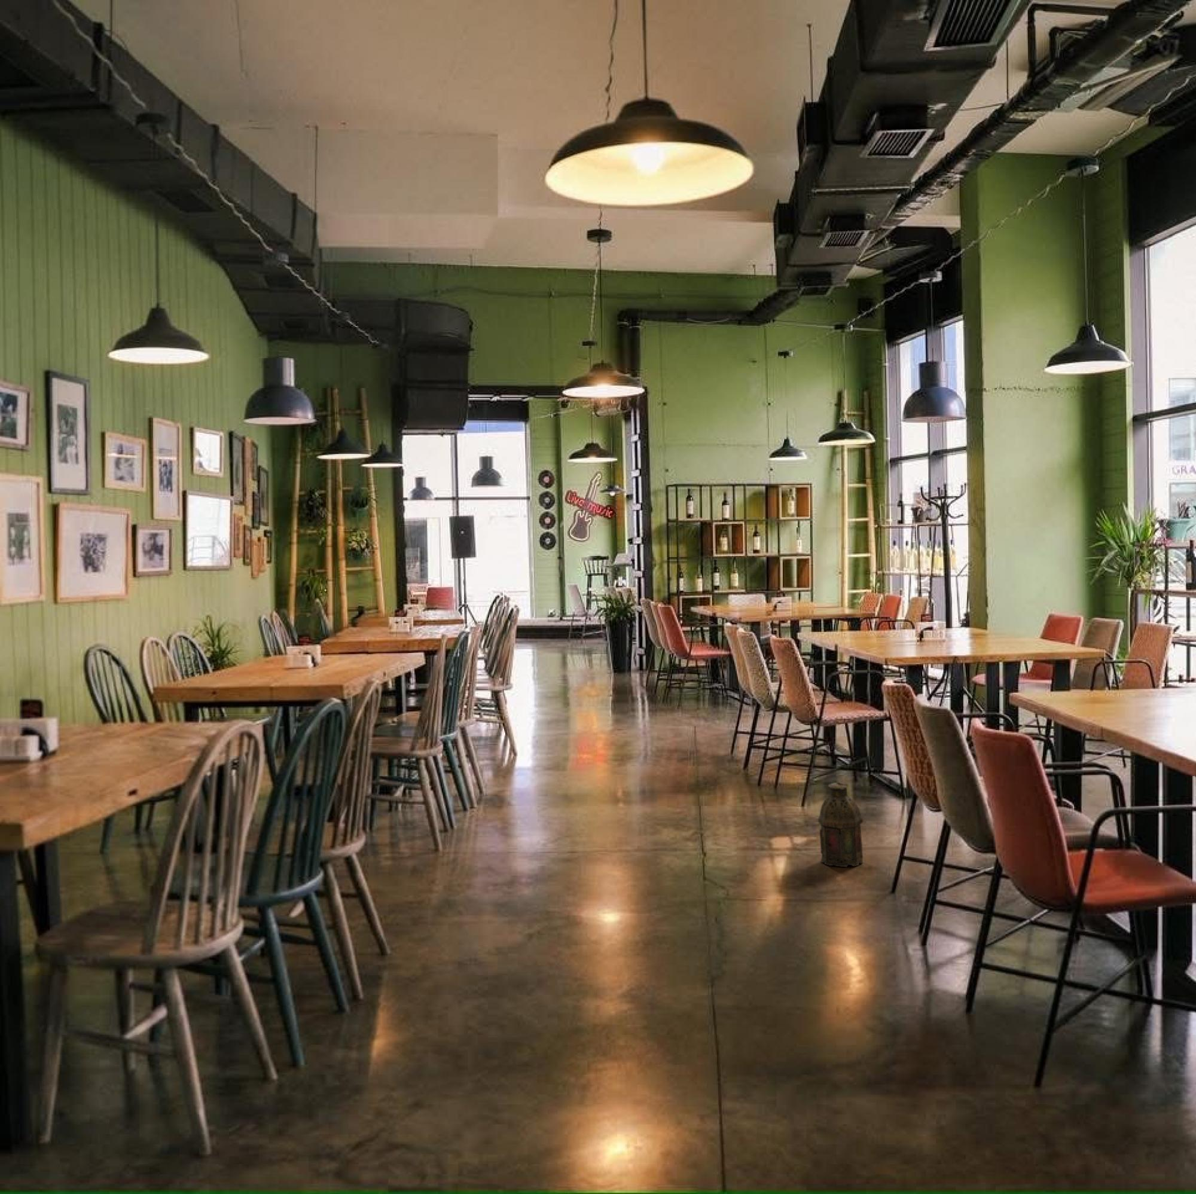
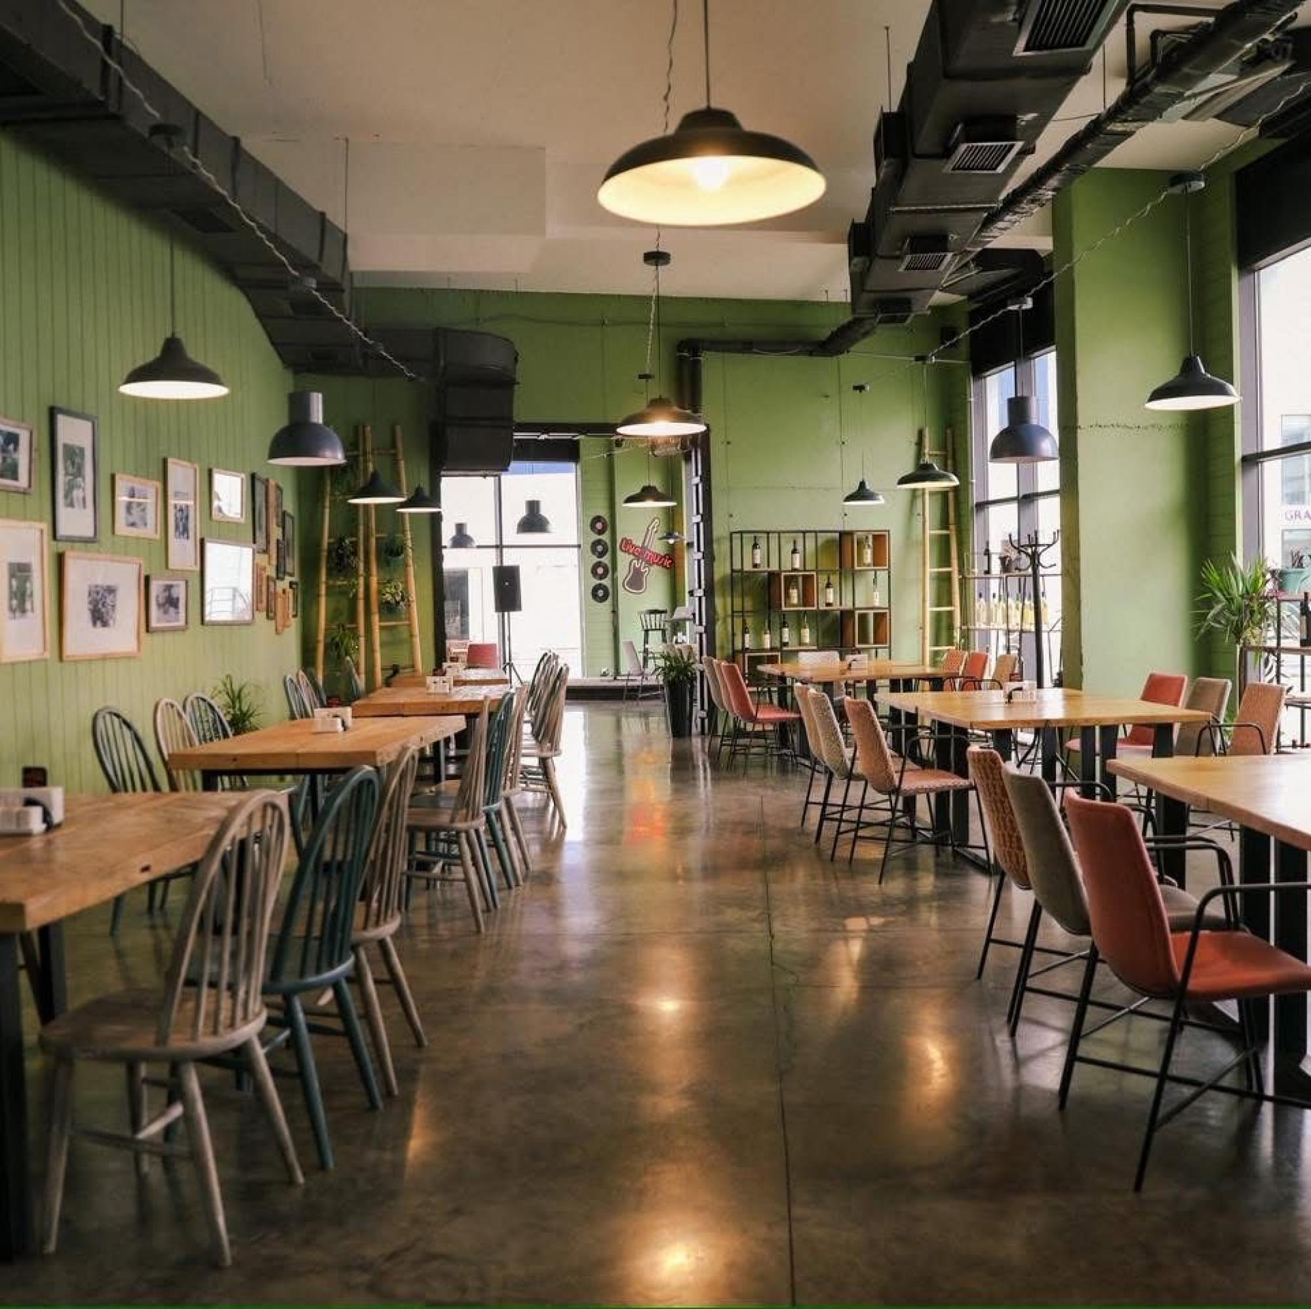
- lantern [818,781,864,867]
